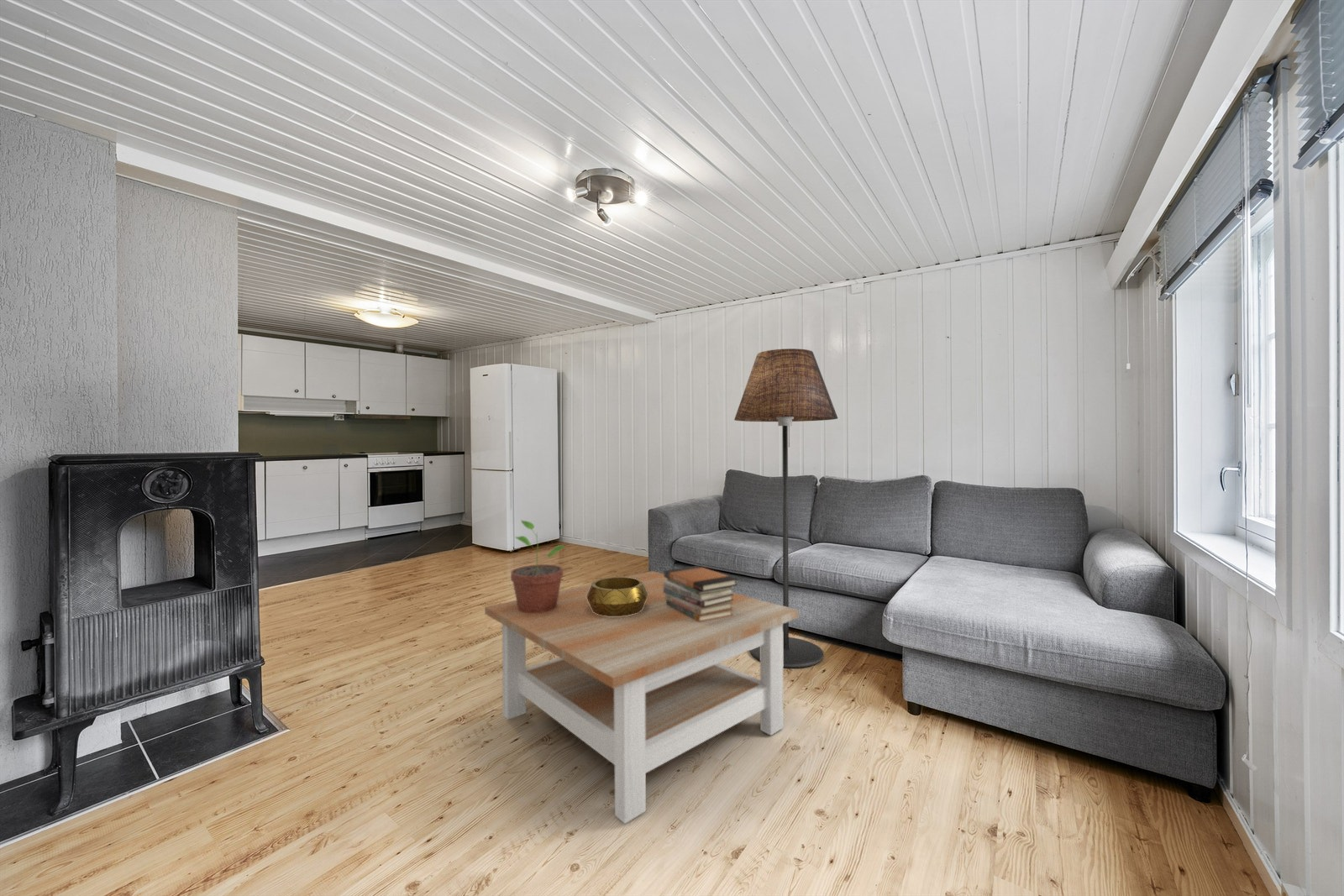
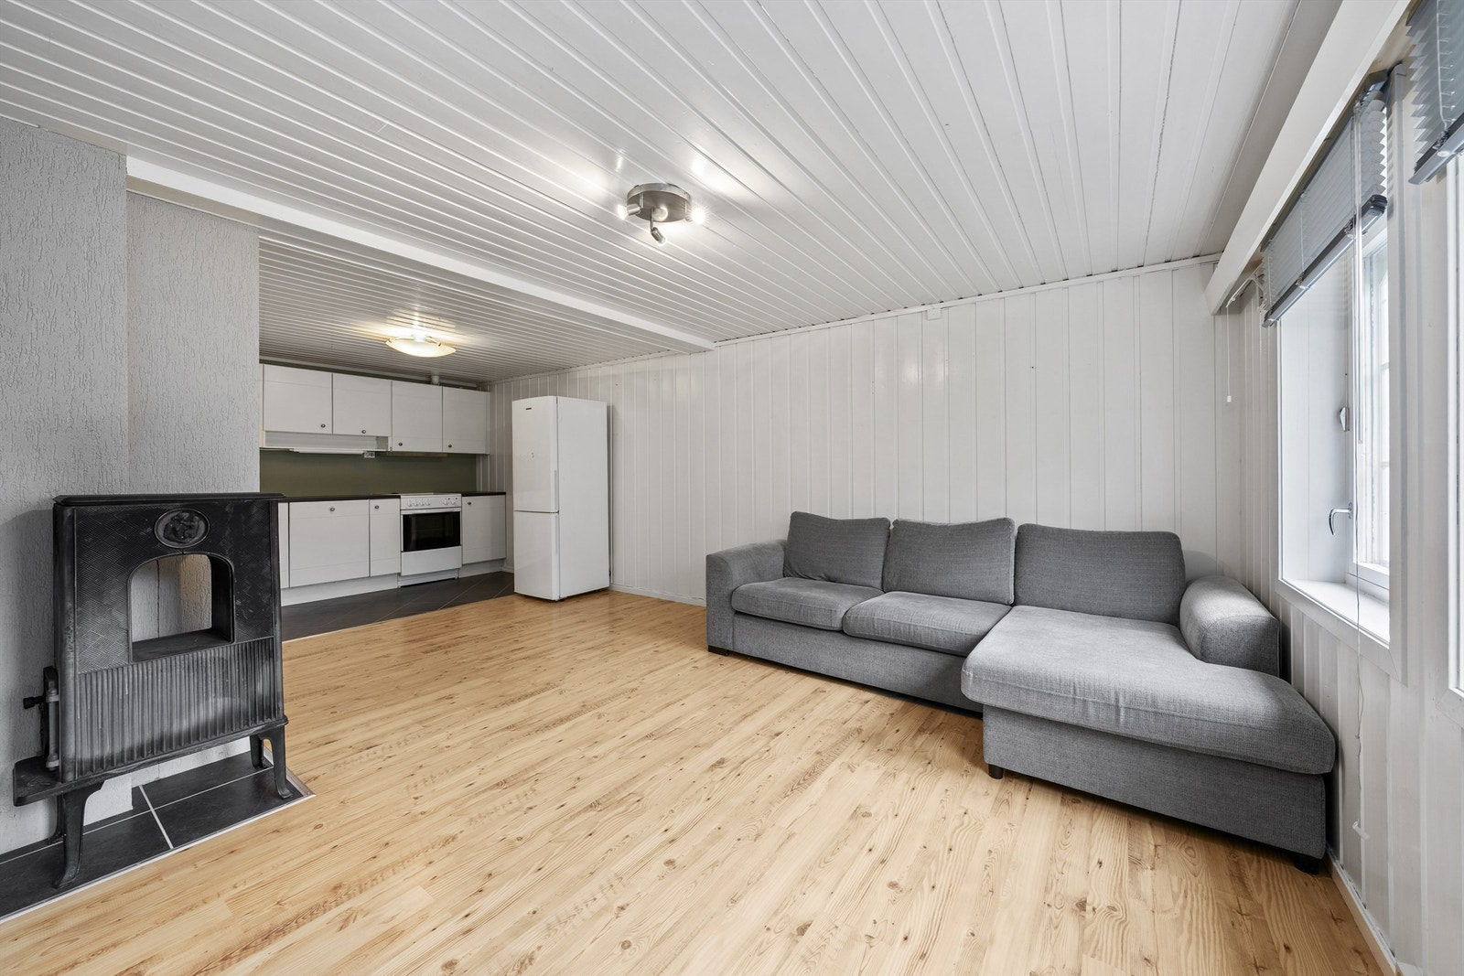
- book stack [663,565,738,622]
- floor lamp [733,348,838,668]
- coffee table [484,570,799,825]
- potted plant [510,519,567,613]
- decorative bowl [586,576,648,616]
